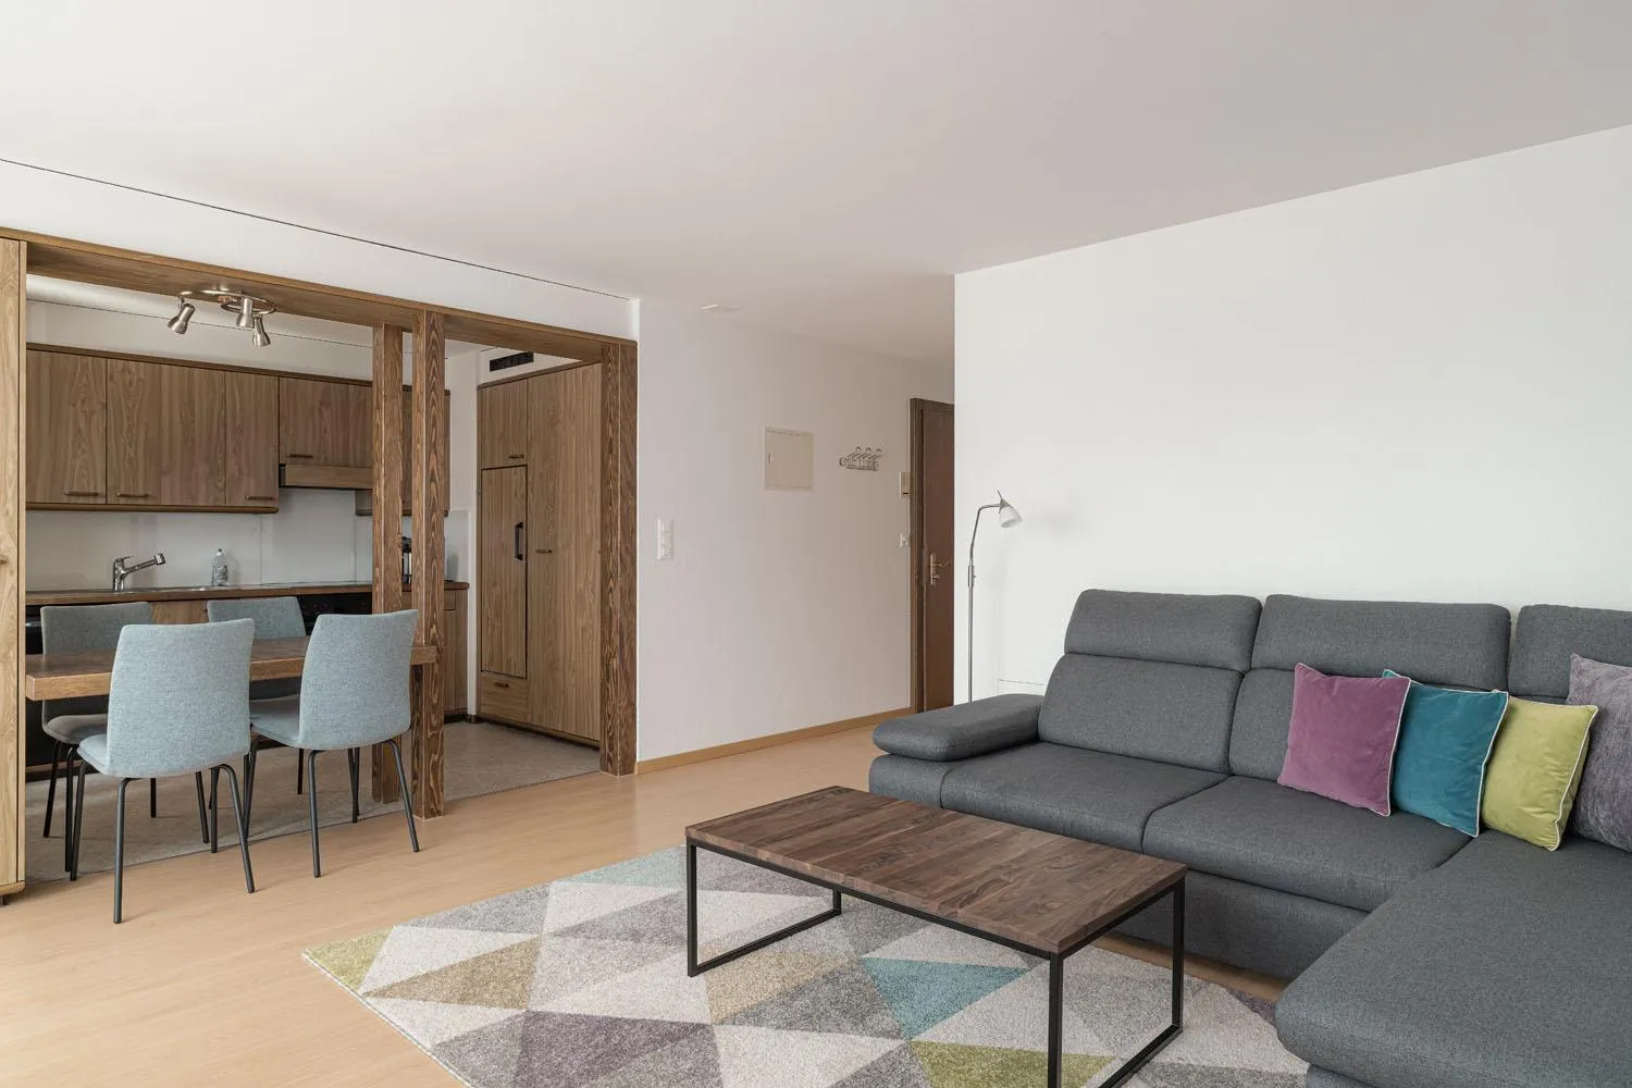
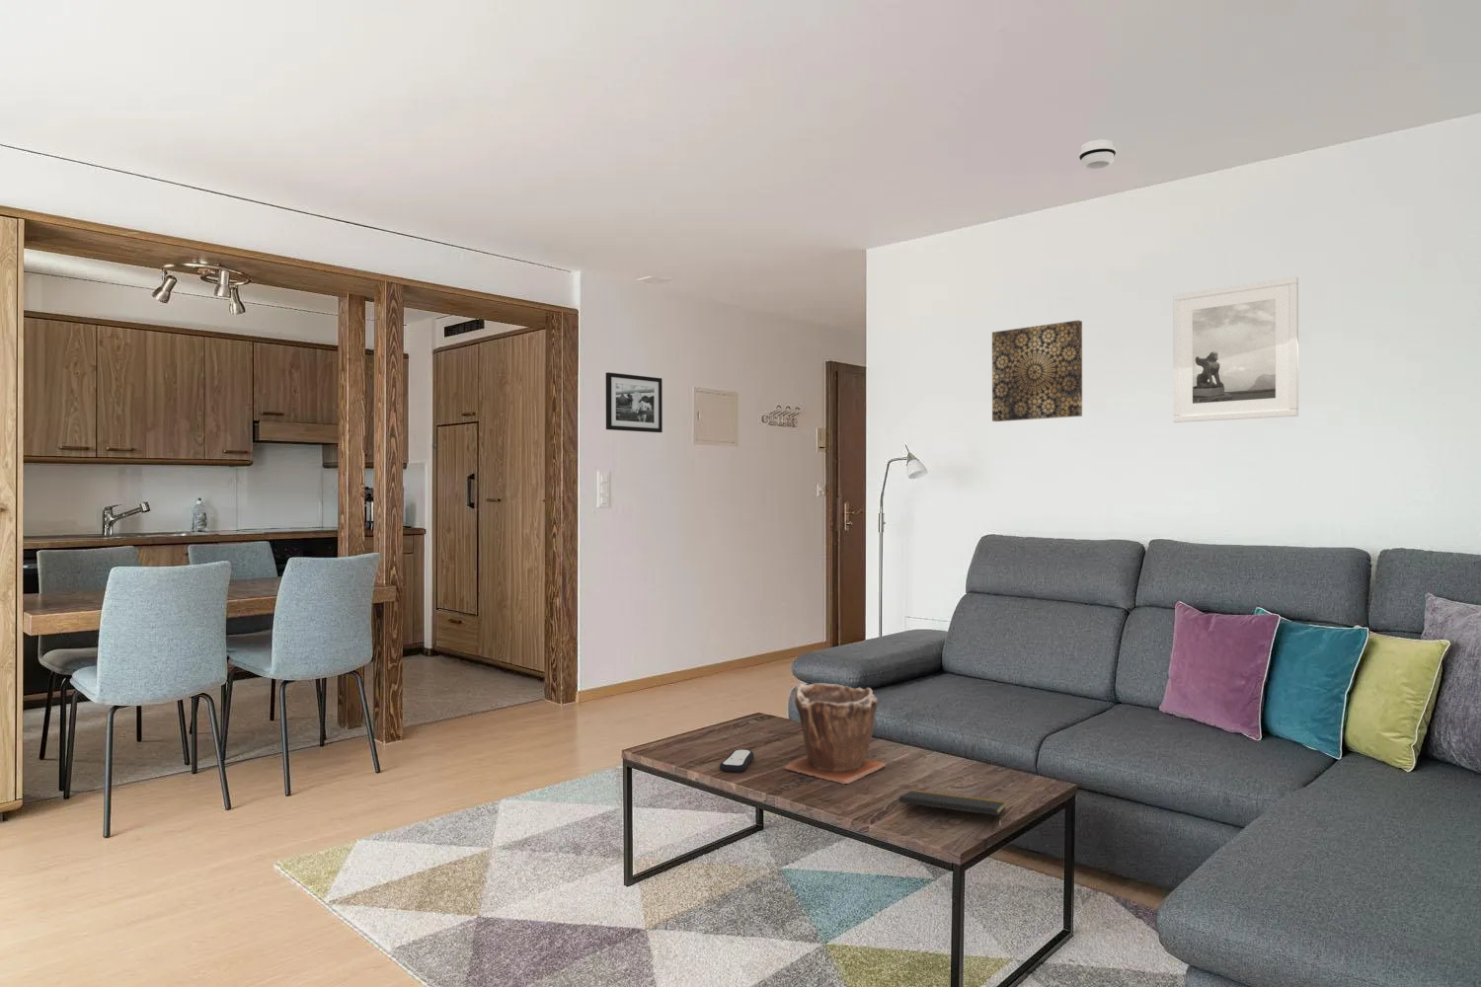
+ wall art [992,319,1083,422]
+ notepad [898,789,1007,831]
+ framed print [1172,275,1299,423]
+ plant pot [783,682,887,784]
+ picture frame [605,371,663,433]
+ smoke detector [1078,138,1116,171]
+ remote control [718,748,755,773]
